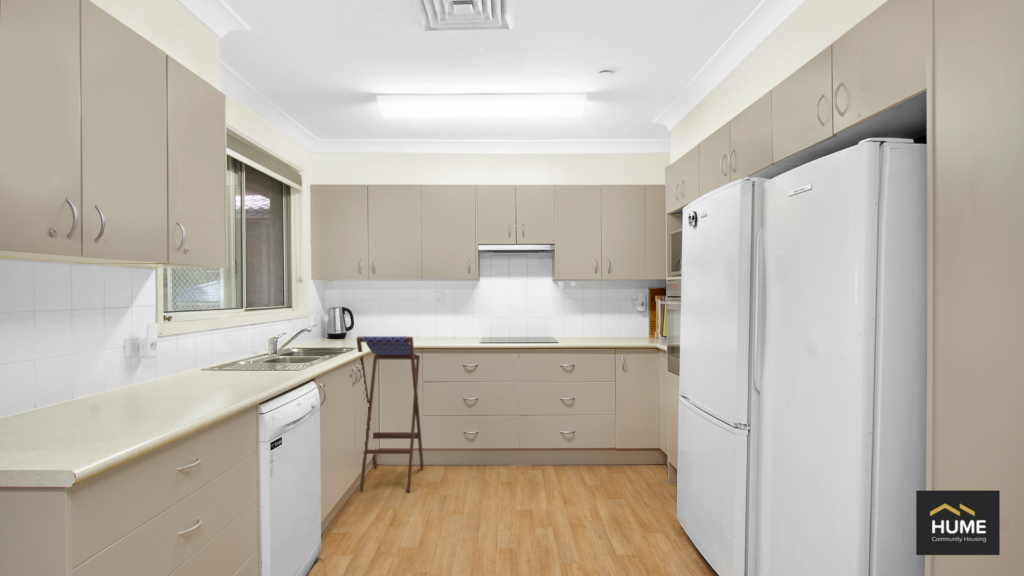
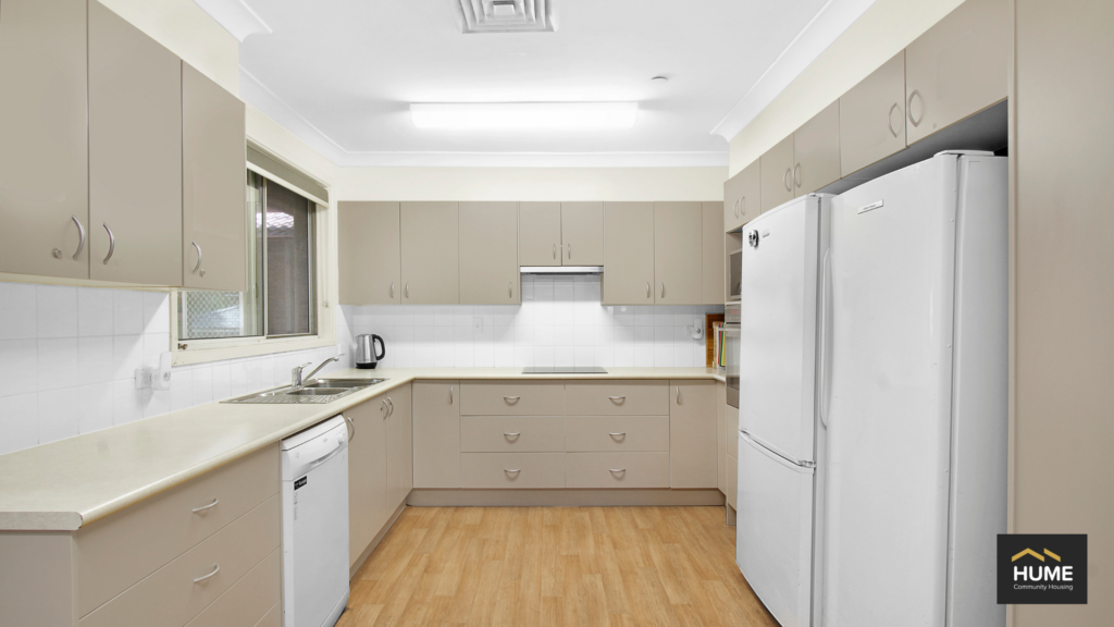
- stool [355,335,425,493]
